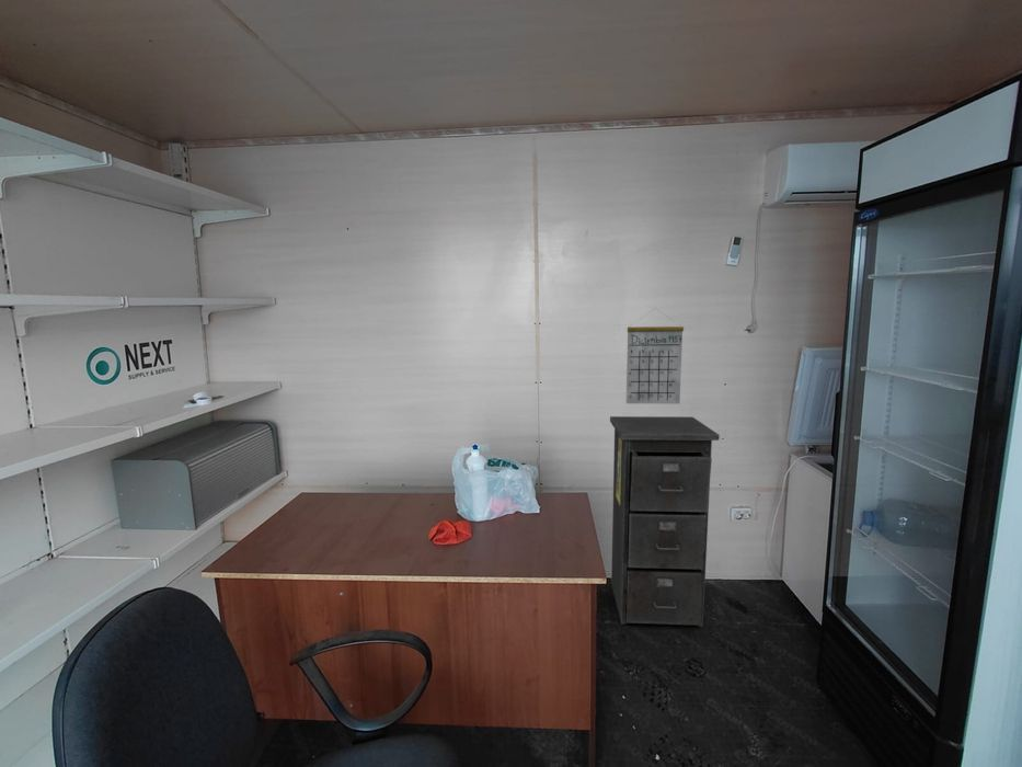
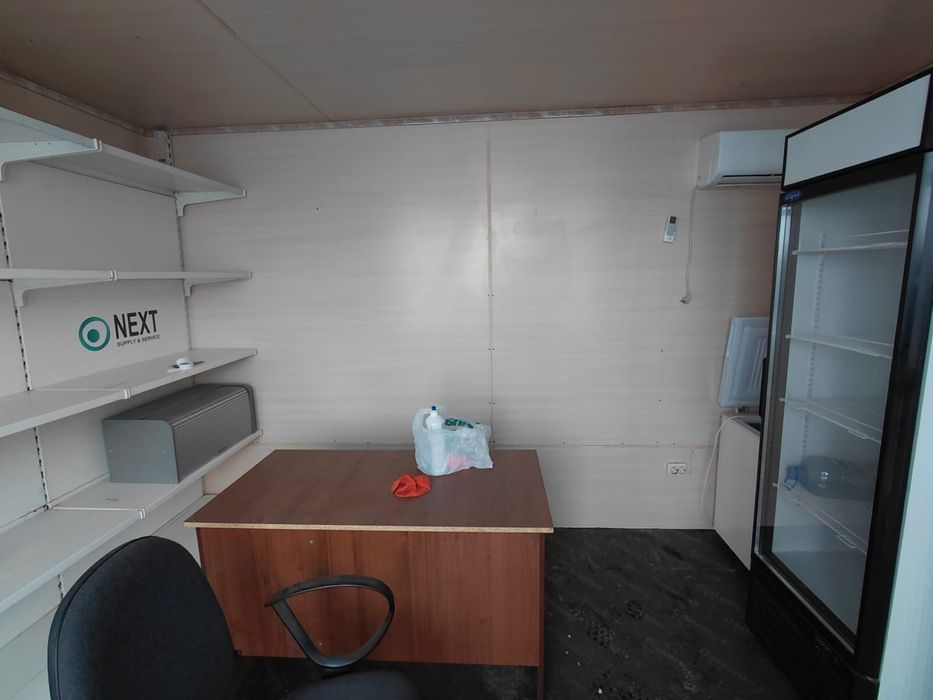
- filing cabinet [609,415,721,628]
- calendar [625,308,685,404]
